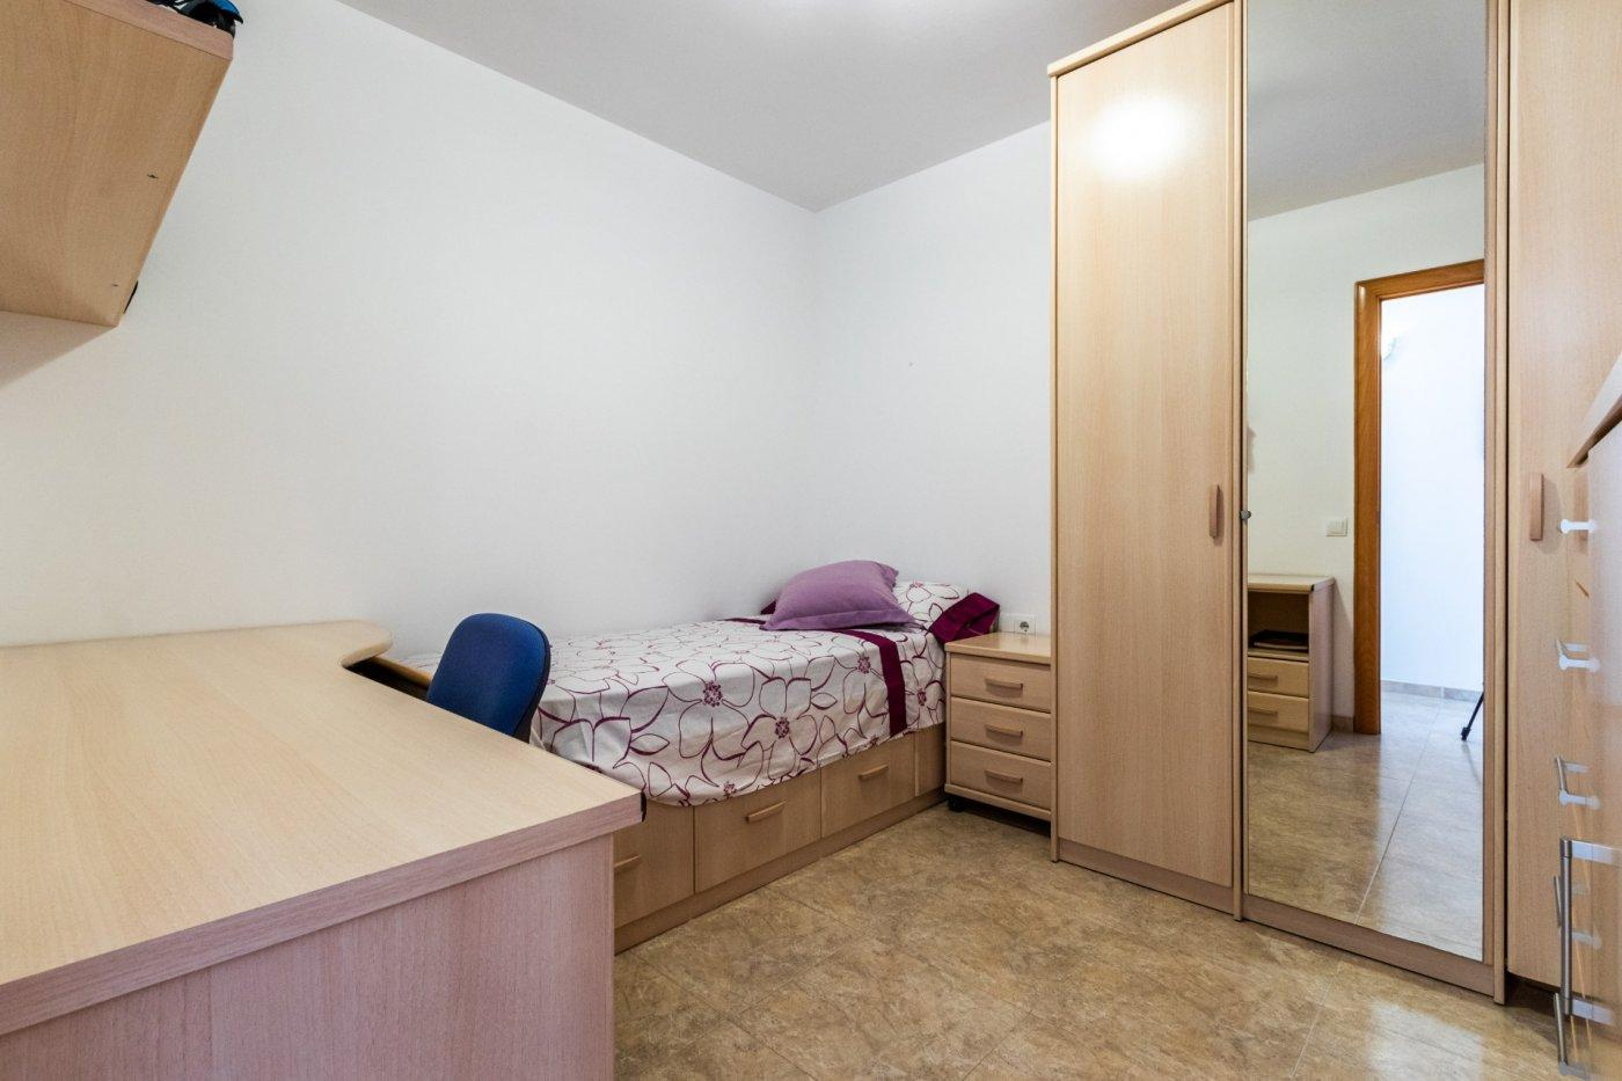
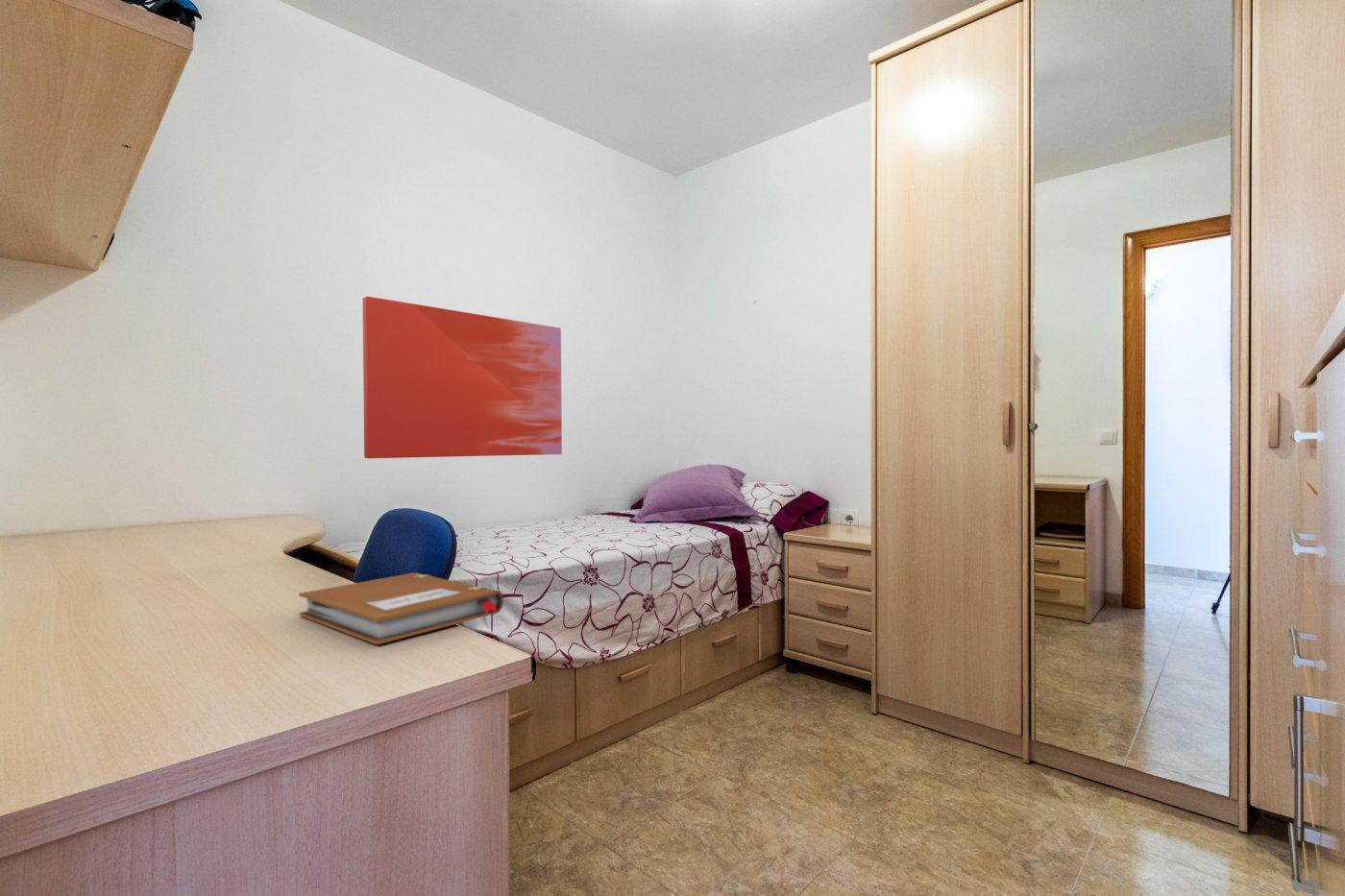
+ notebook [298,571,504,645]
+ wall art [362,296,563,459]
